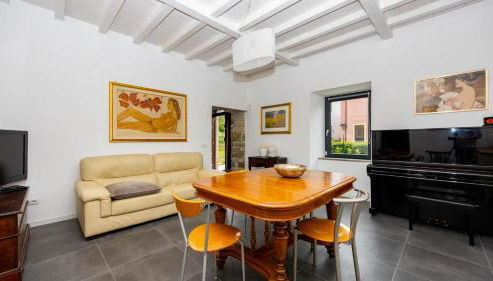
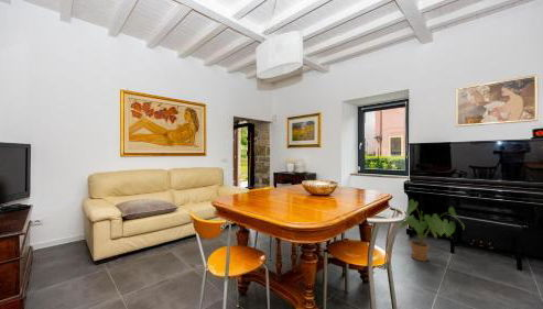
+ house plant [399,198,465,262]
